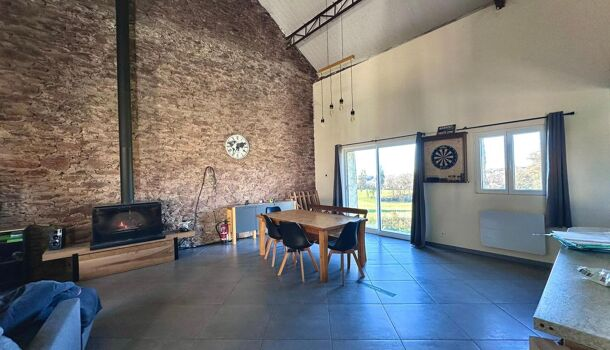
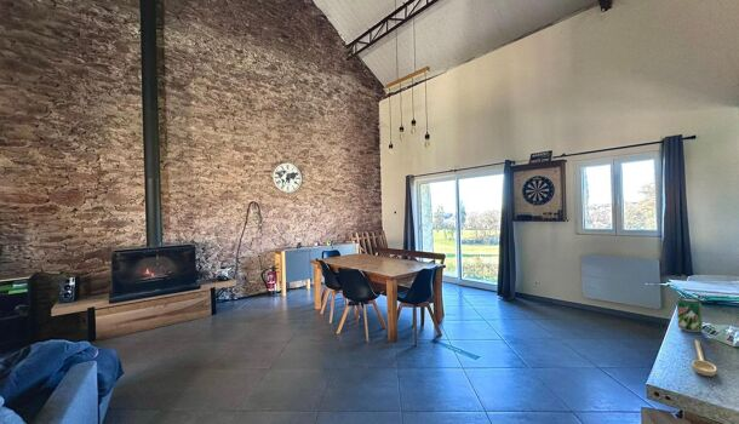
+ spoon [691,339,717,377]
+ beverage can [676,297,704,333]
